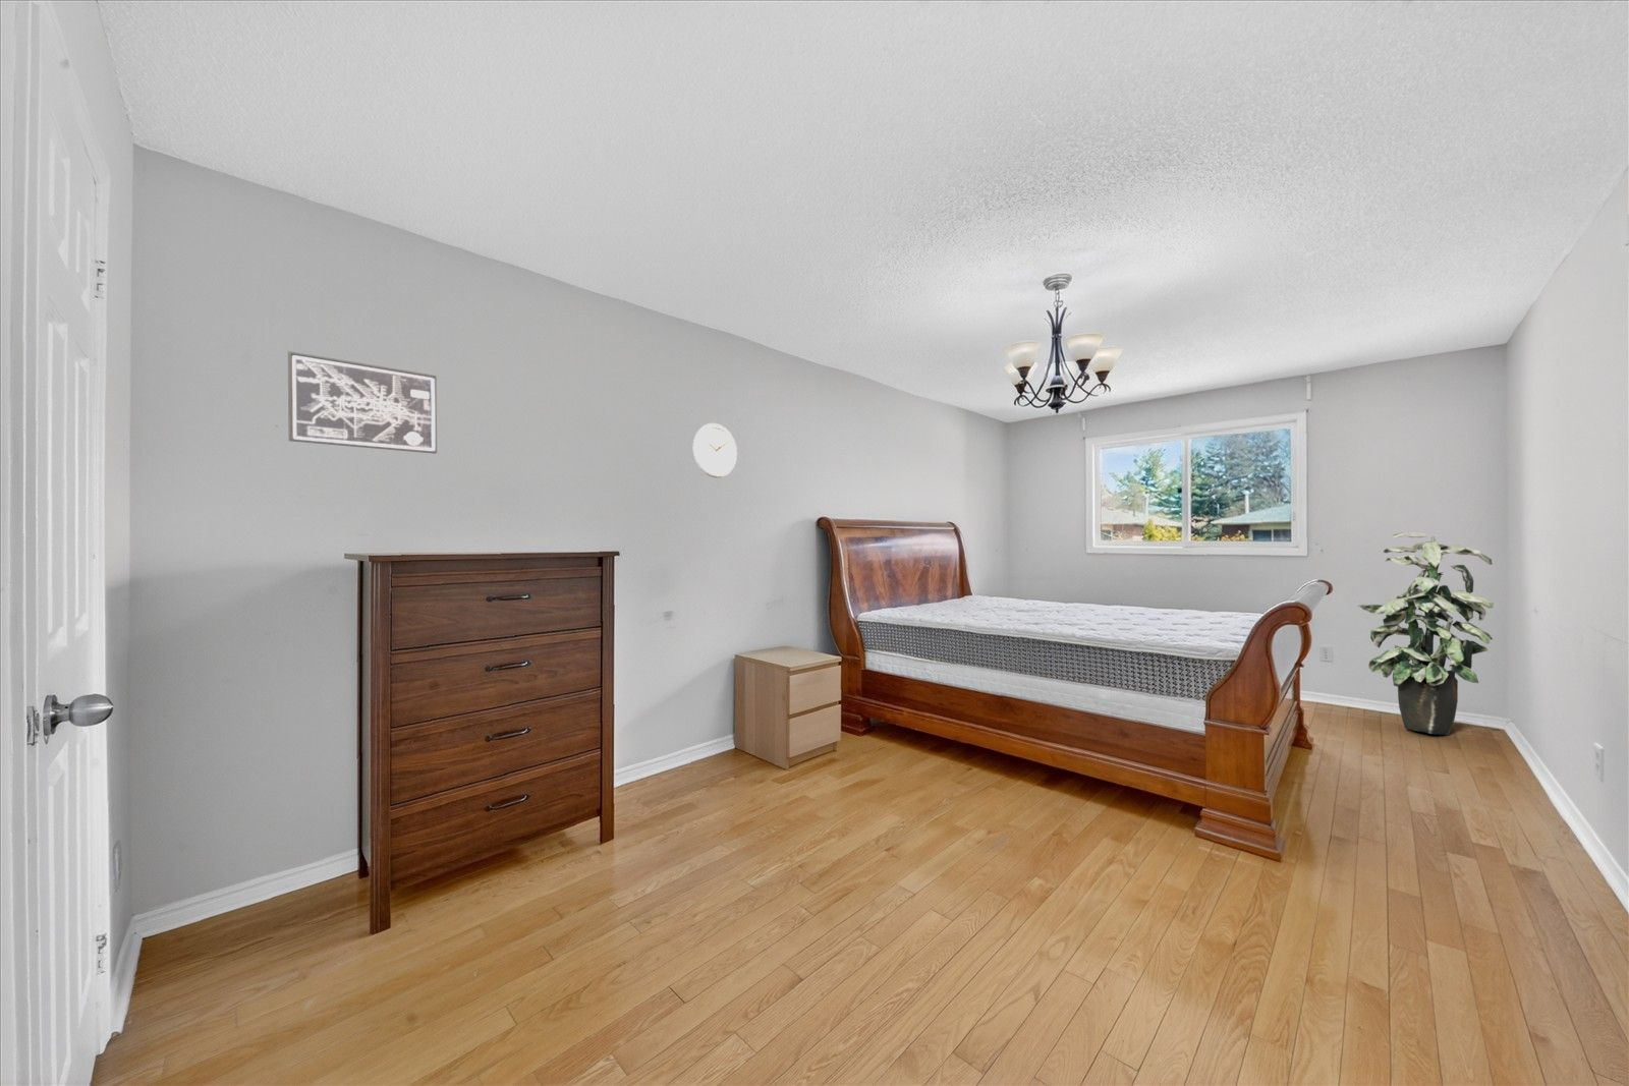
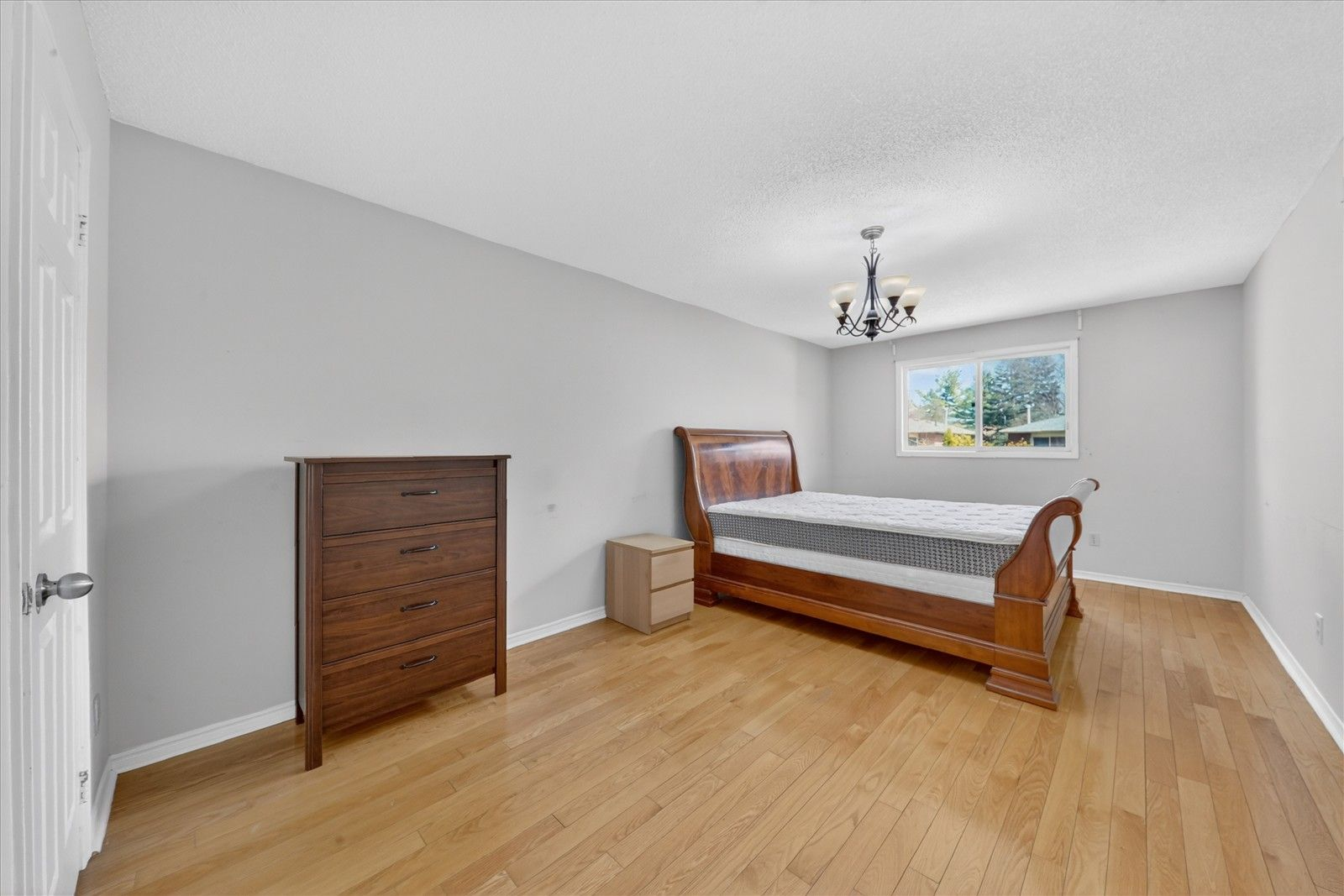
- wall clock [692,422,738,479]
- indoor plant [1358,531,1494,736]
- wall art [287,350,438,455]
